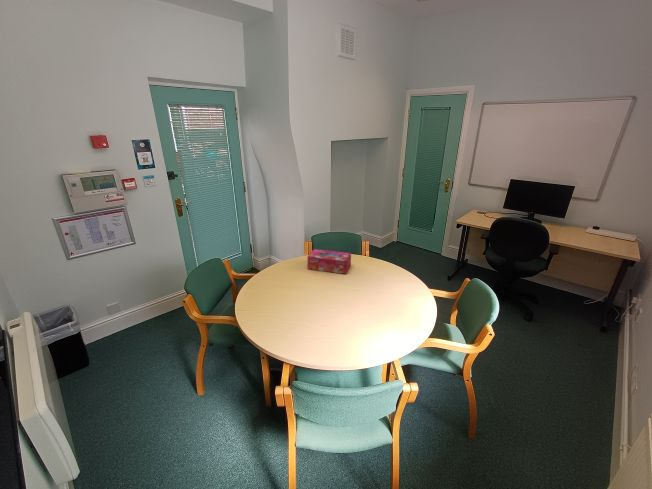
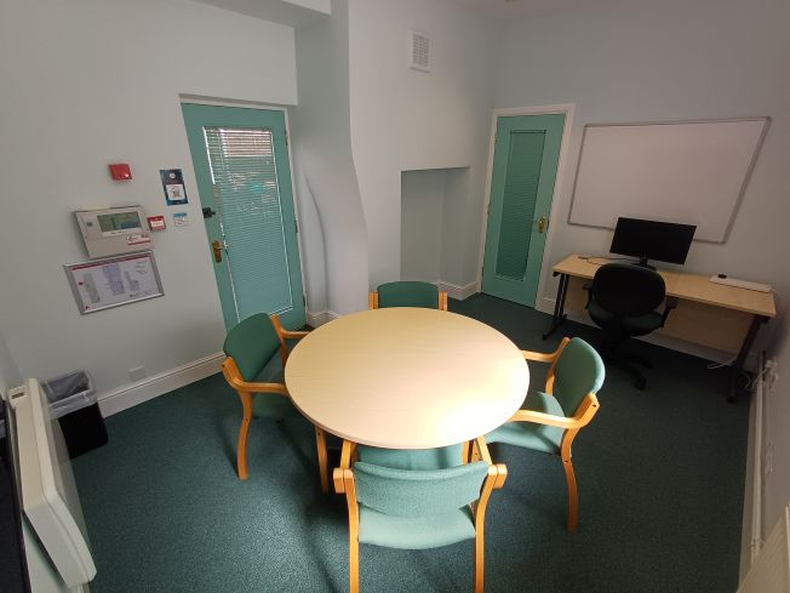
- tissue box [306,248,352,275]
